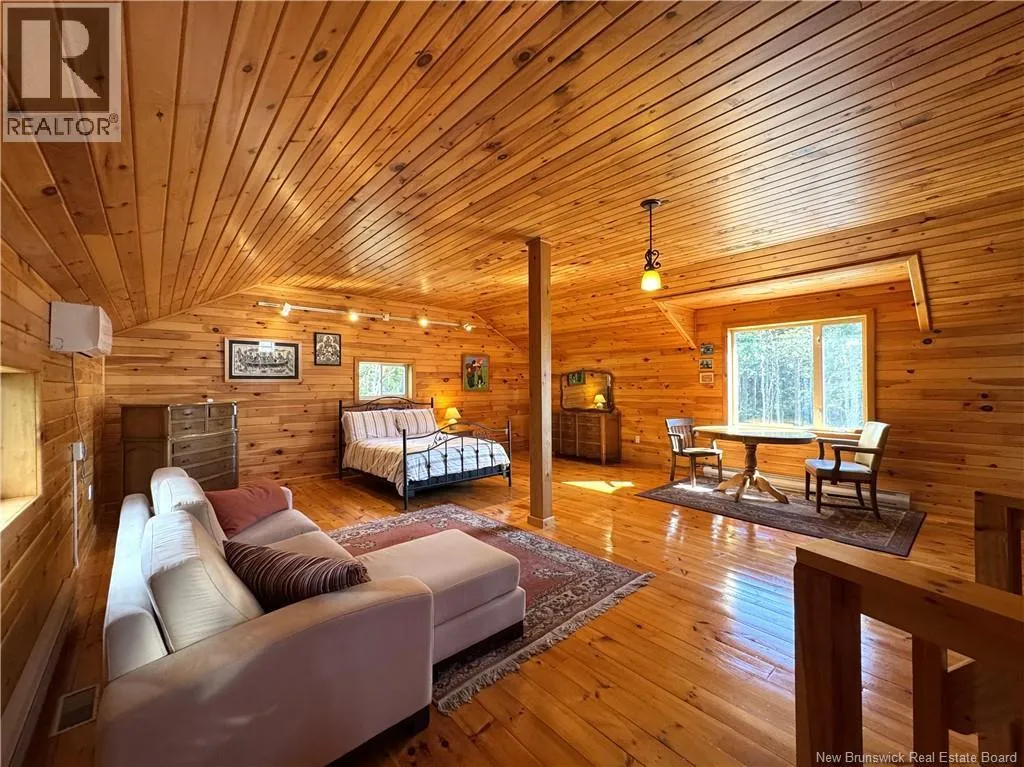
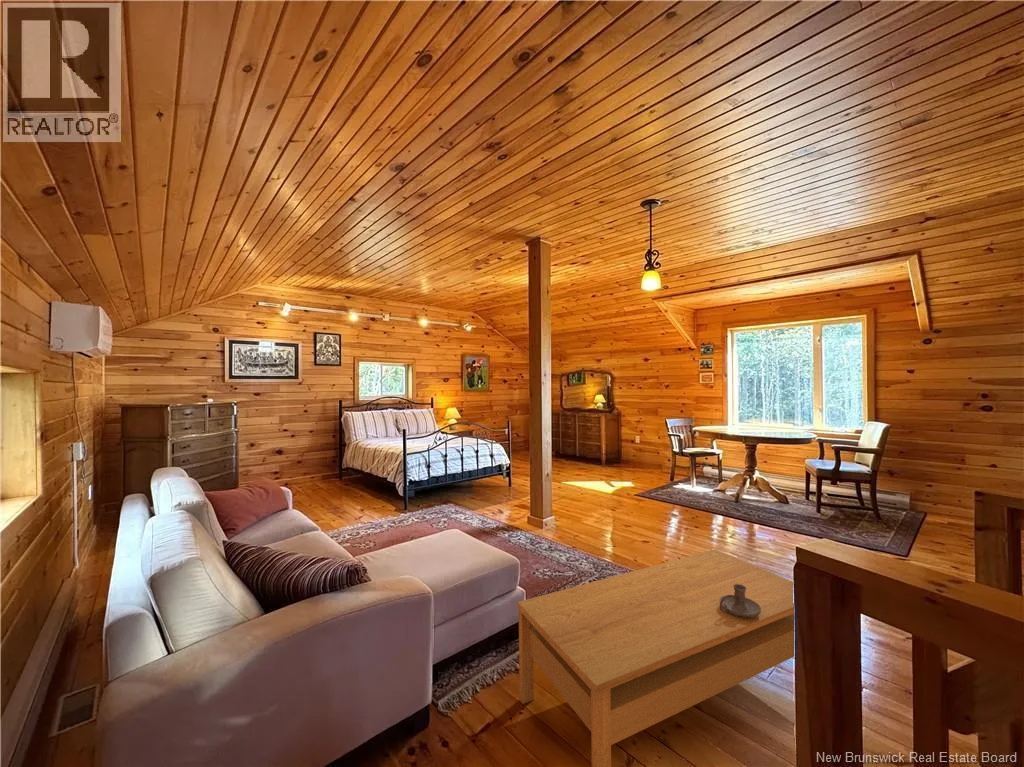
+ coffee table [517,548,795,767]
+ candle holder [720,584,761,617]
